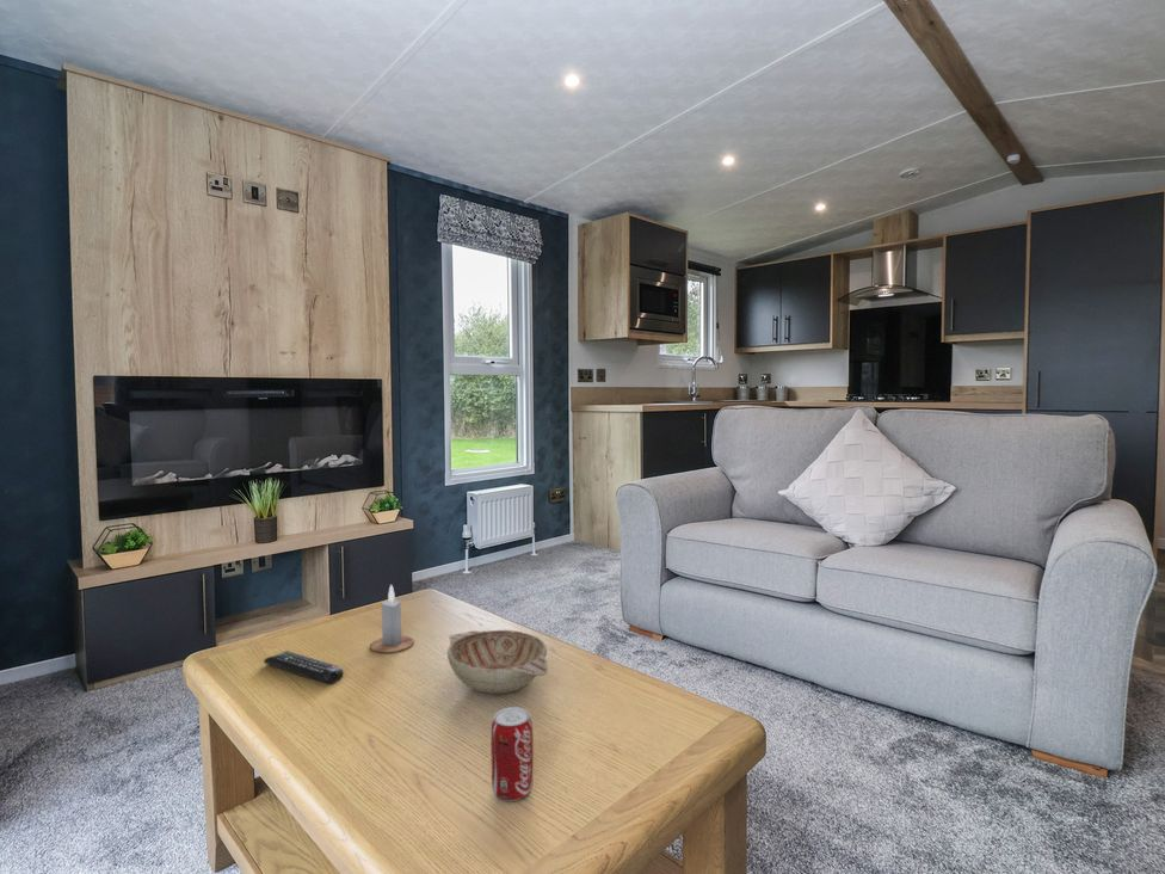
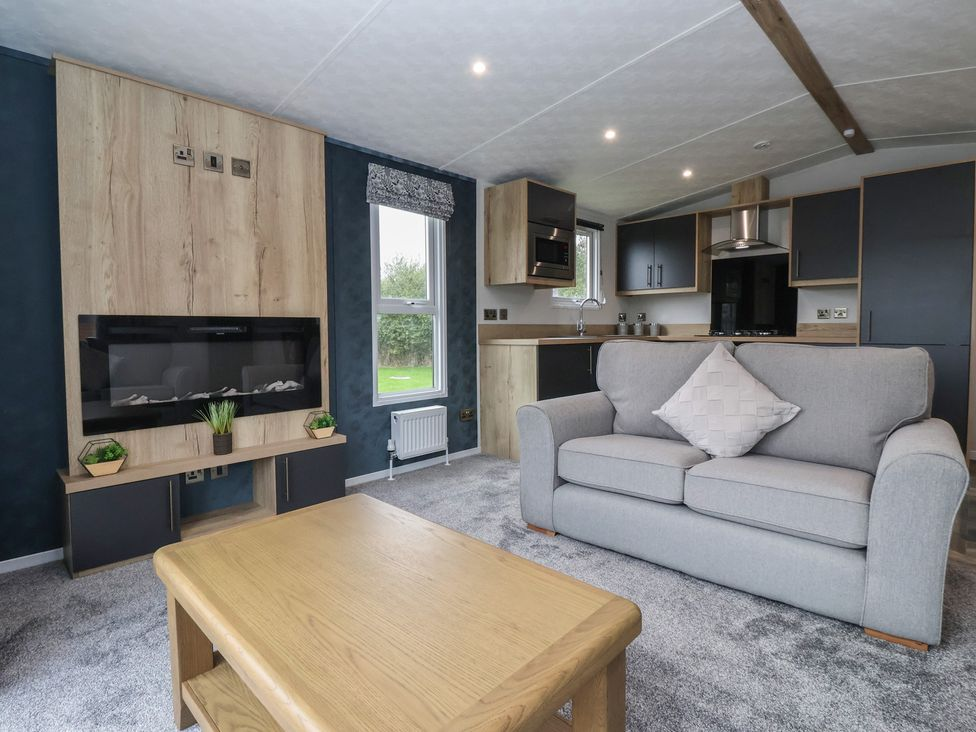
- remote control [263,650,345,685]
- candle [369,584,415,653]
- beverage can [489,706,535,802]
- decorative bowl [446,629,549,695]
